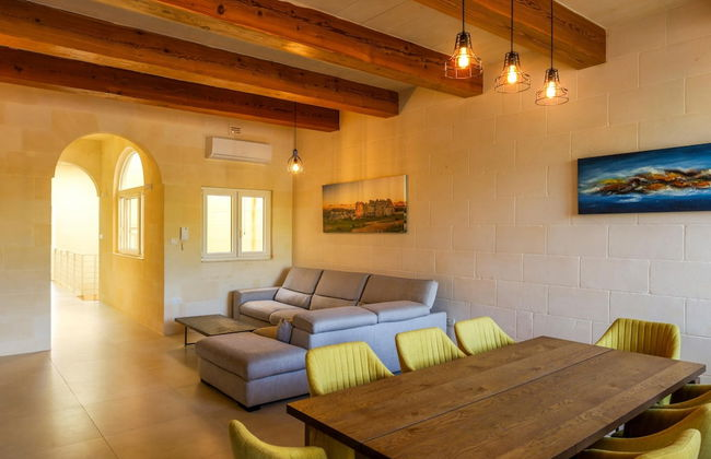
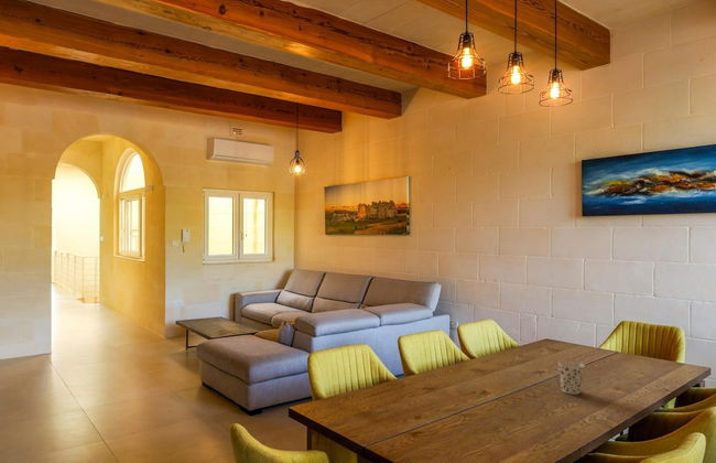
+ cup [557,359,586,396]
